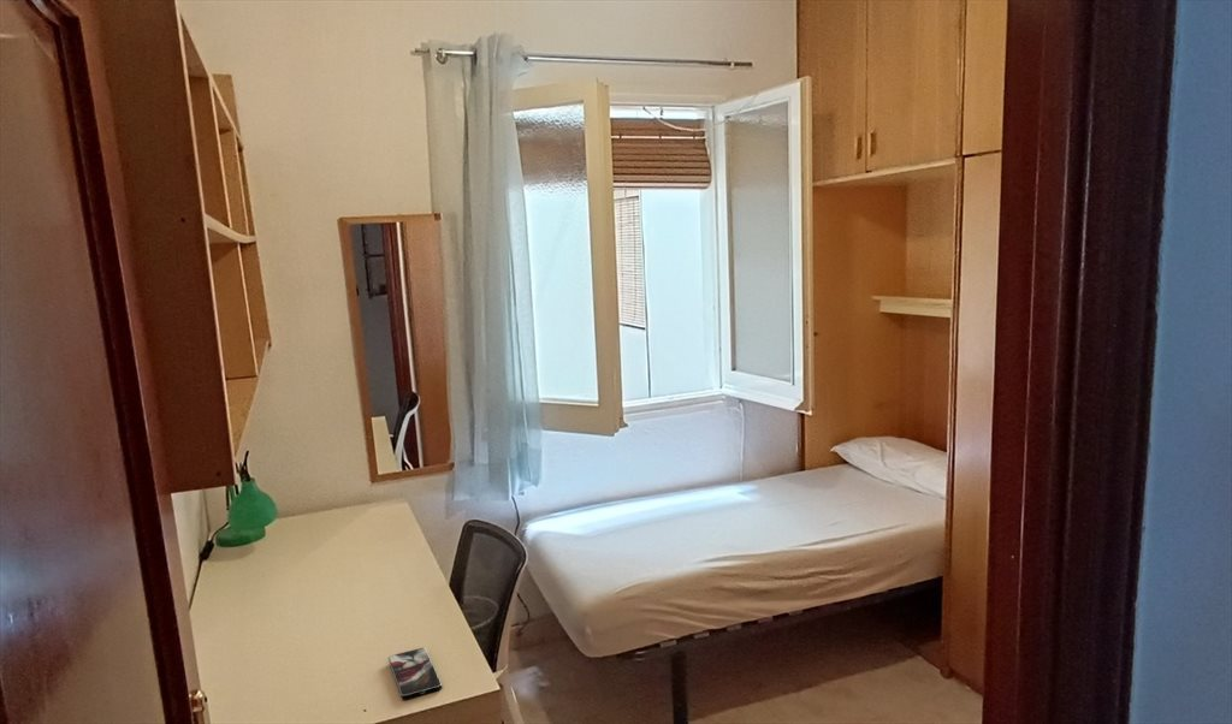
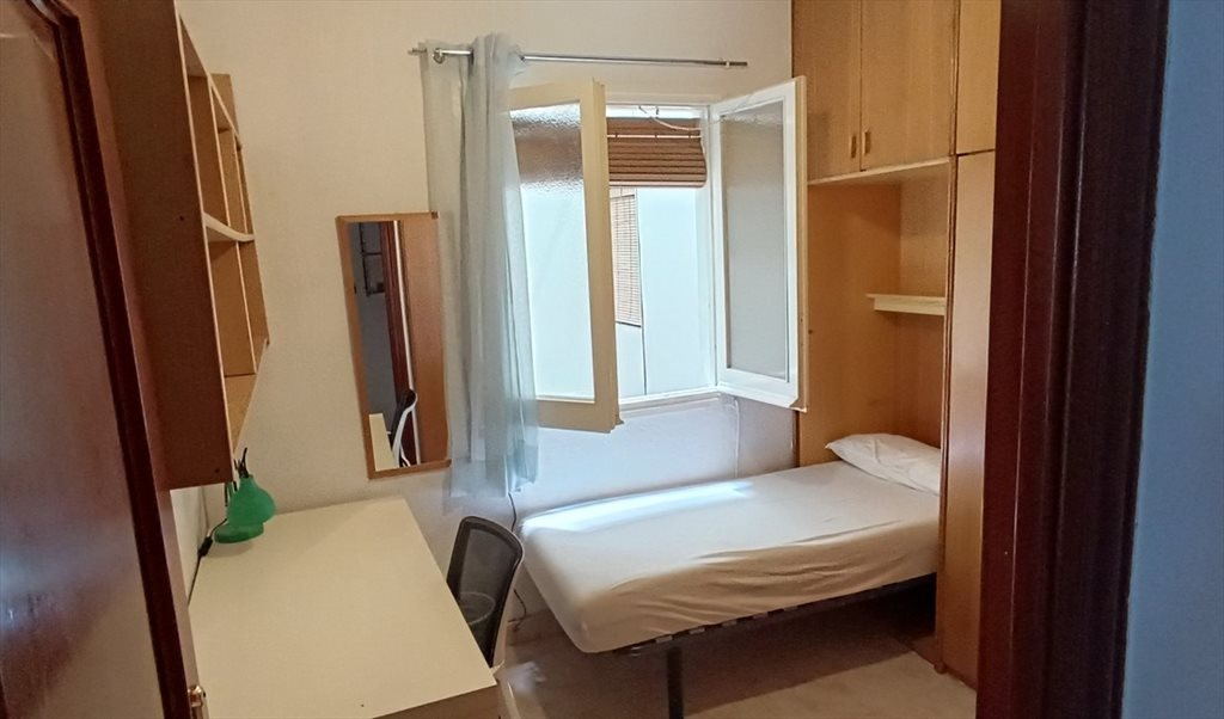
- smartphone [387,647,443,700]
